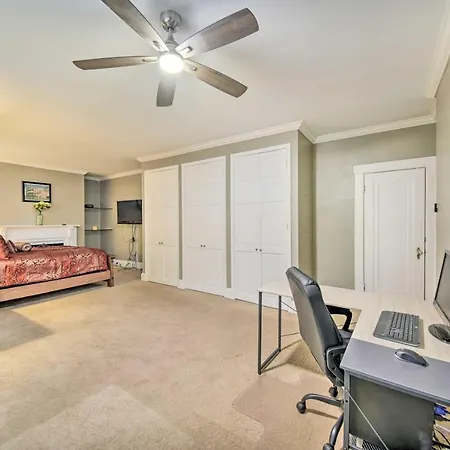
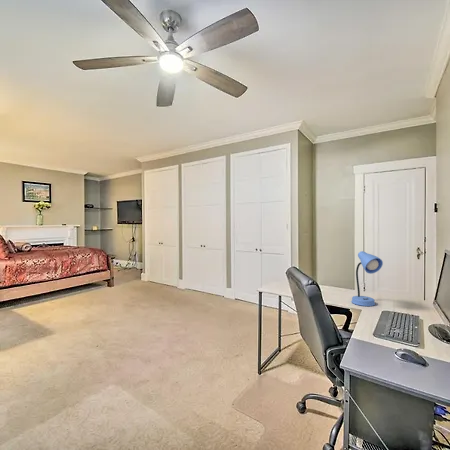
+ desk lamp [350,250,384,307]
